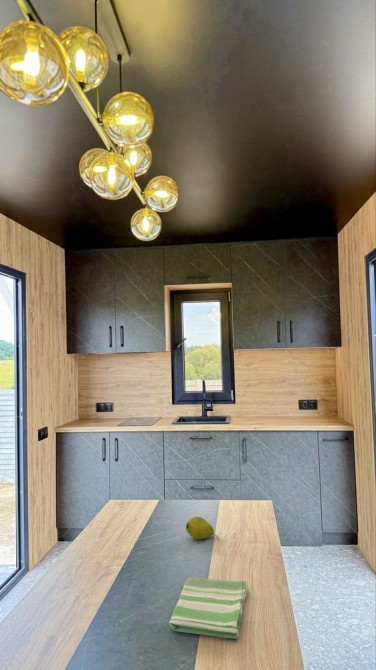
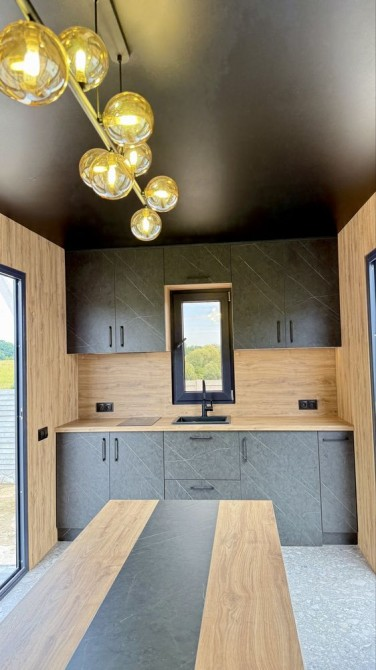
- dish towel [168,577,249,640]
- fruit [185,516,220,540]
